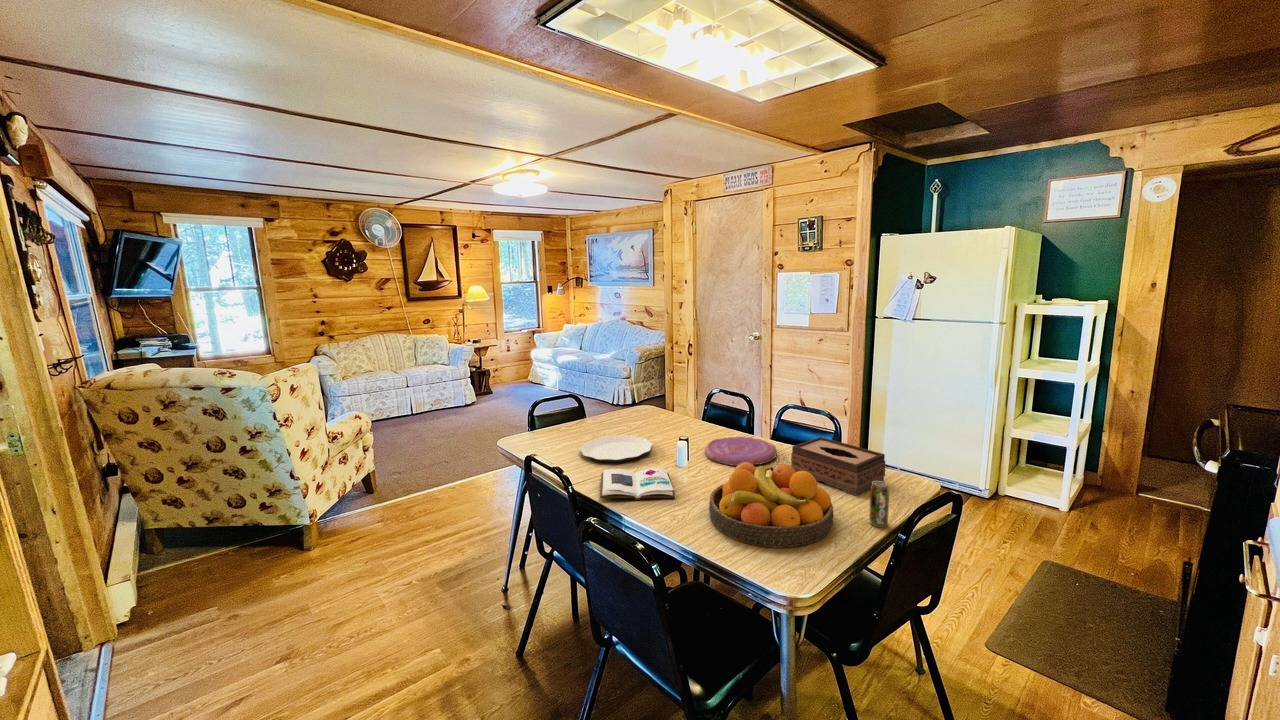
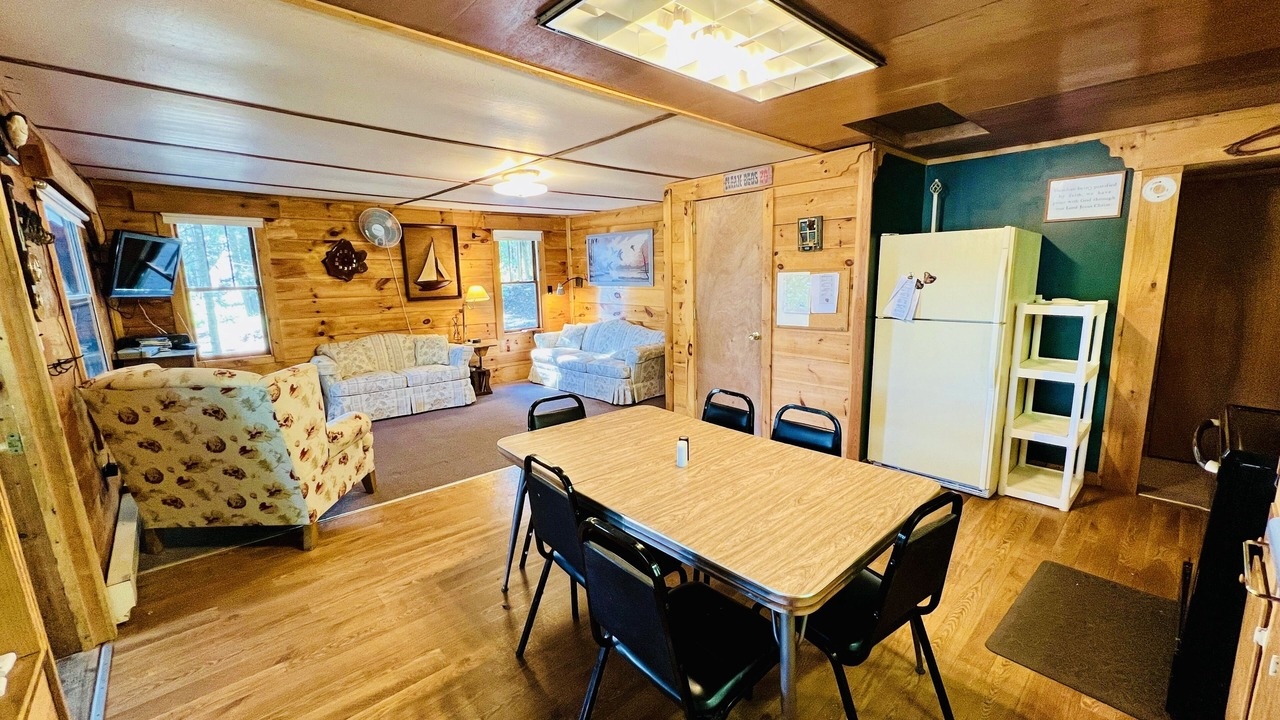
- tissue box [790,436,886,497]
- plate [578,434,654,463]
- fruit bowl [708,463,834,549]
- book [599,467,676,501]
- beverage can [868,481,890,528]
- plate [704,436,778,467]
